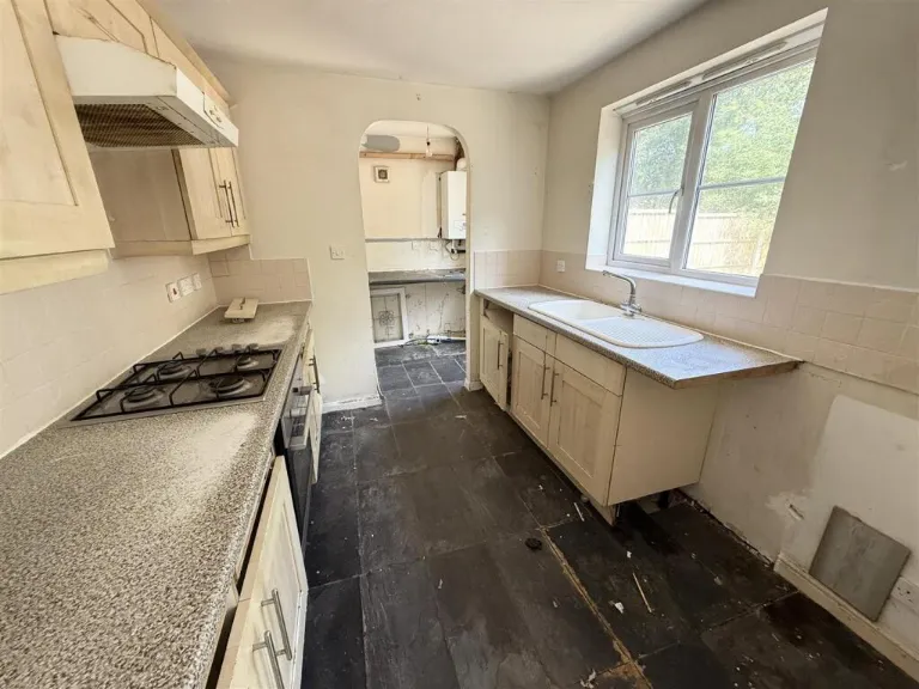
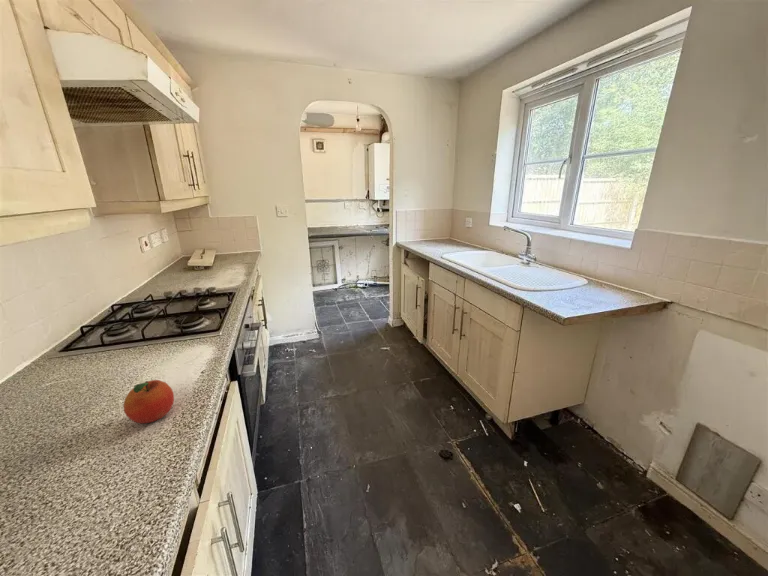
+ fruit [123,379,175,424]
